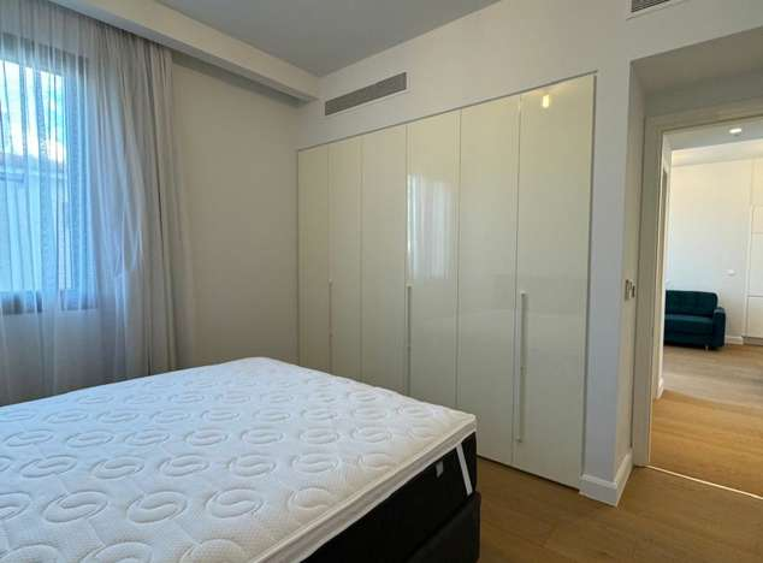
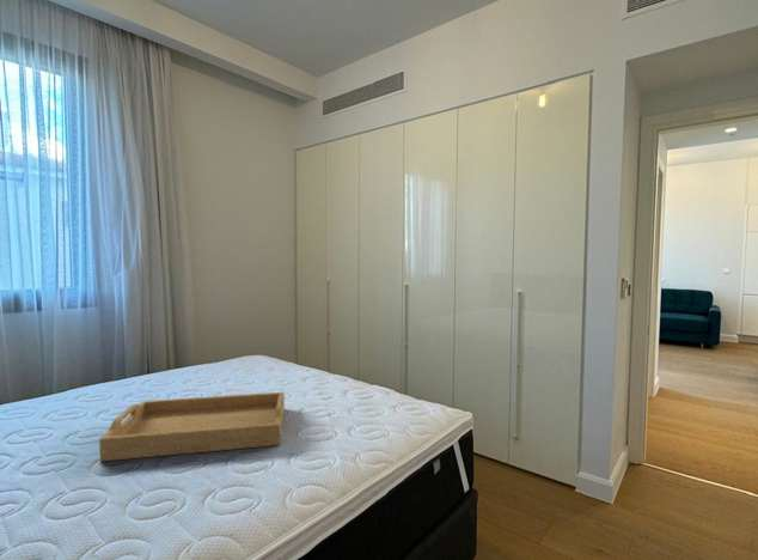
+ serving tray [98,391,286,462]
